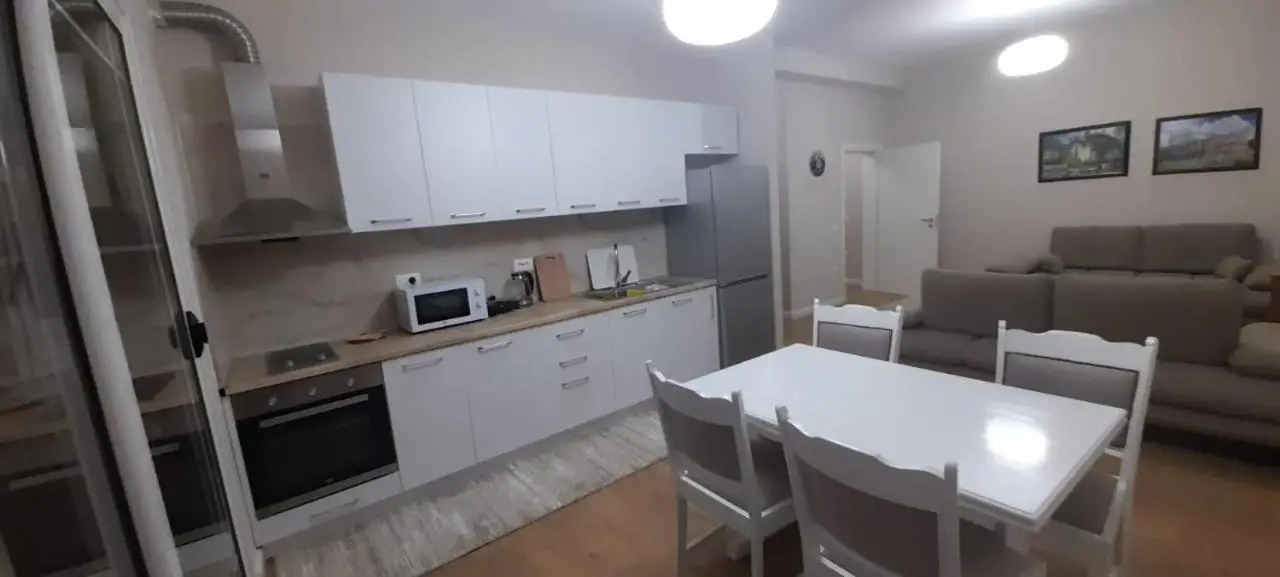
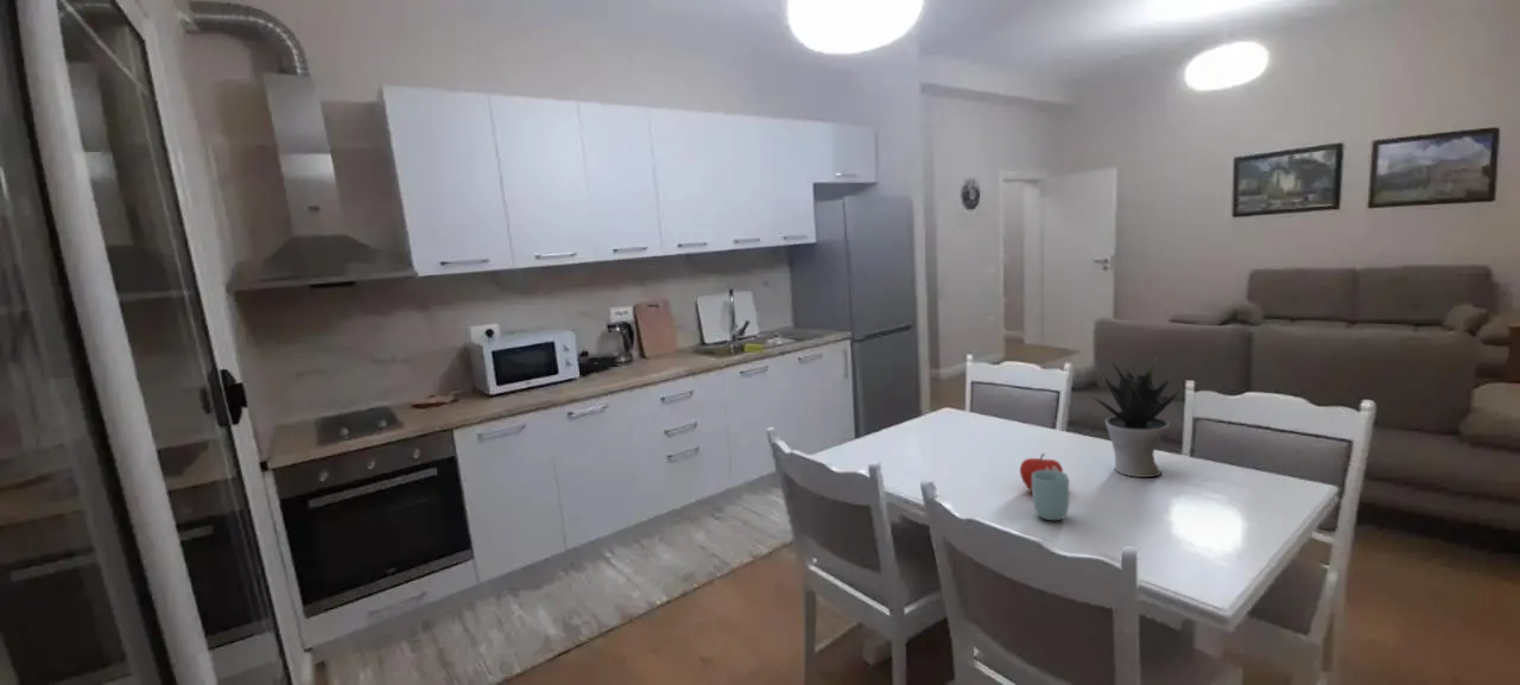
+ cup [1031,470,1071,521]
+ potted plant [1088,357,1184,478]
+ fruit [1019,452,1064,491]
